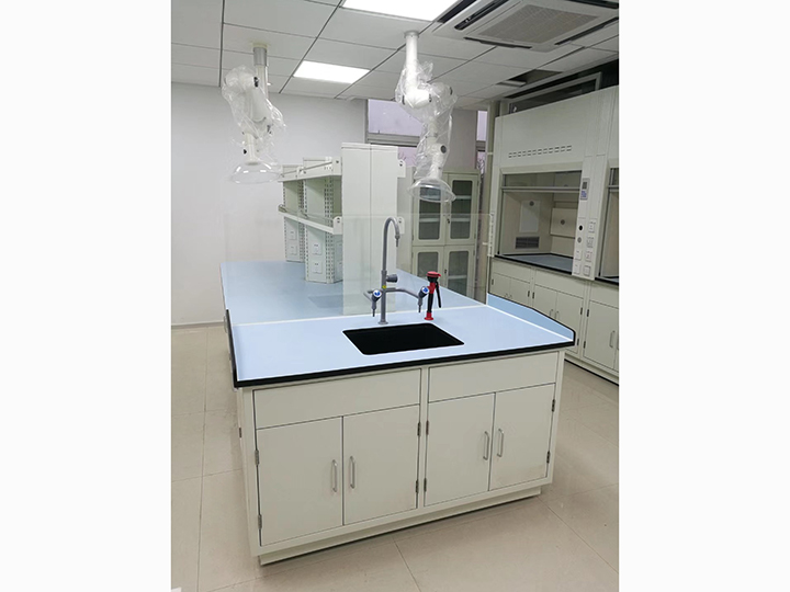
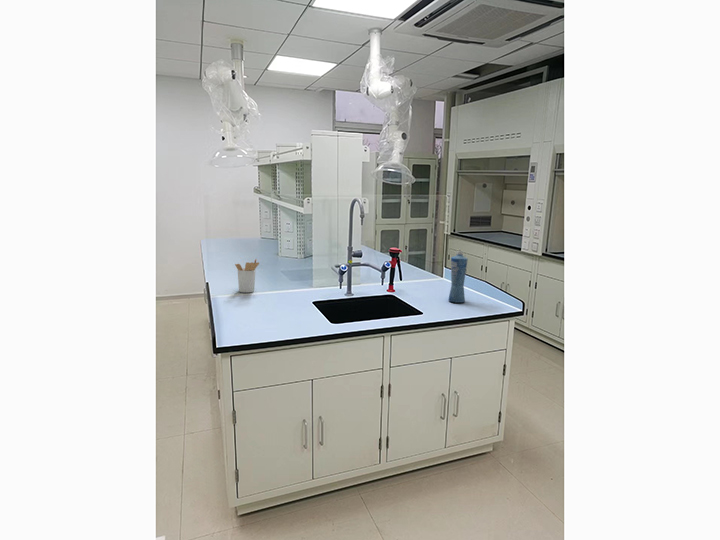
+ utensil holder [234,258,260,293]
+ squeeze bottle [447,248,469,304]
